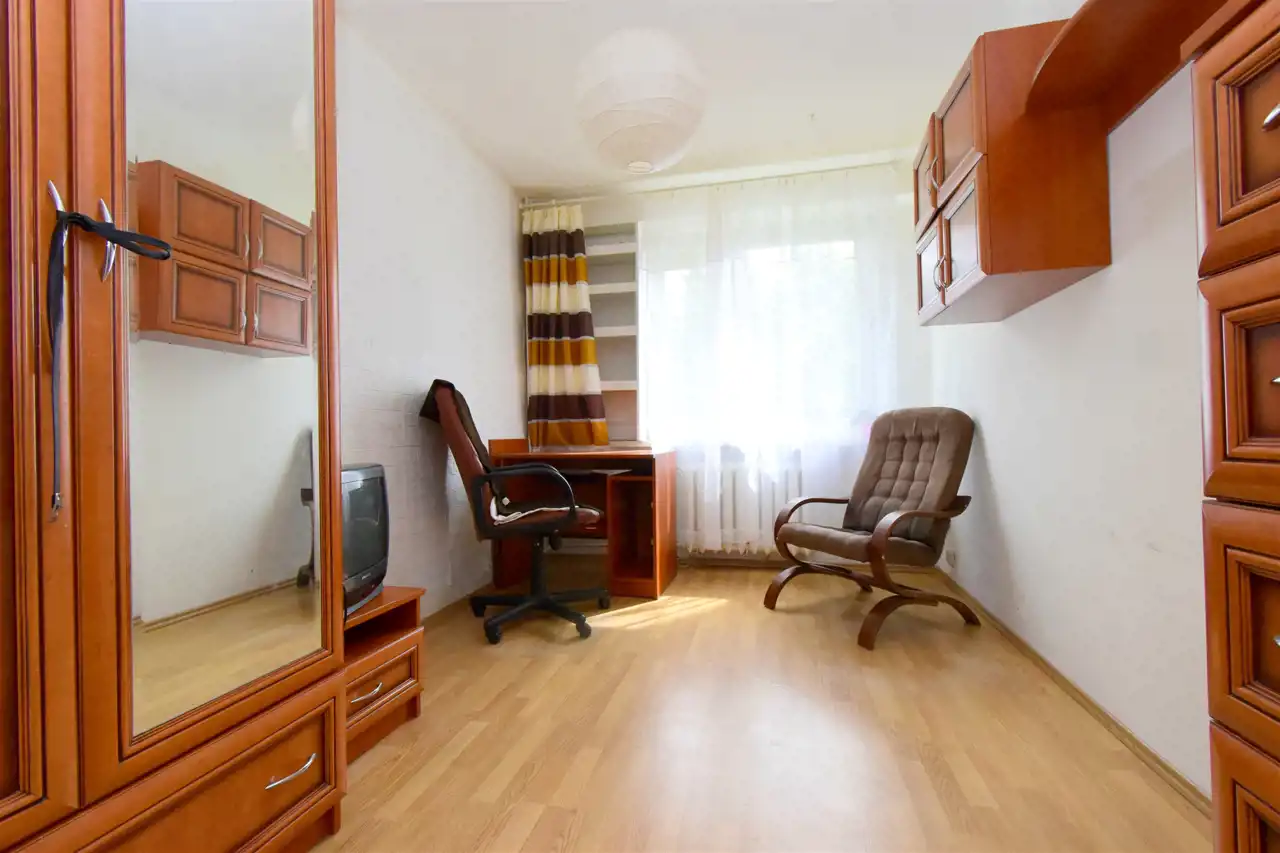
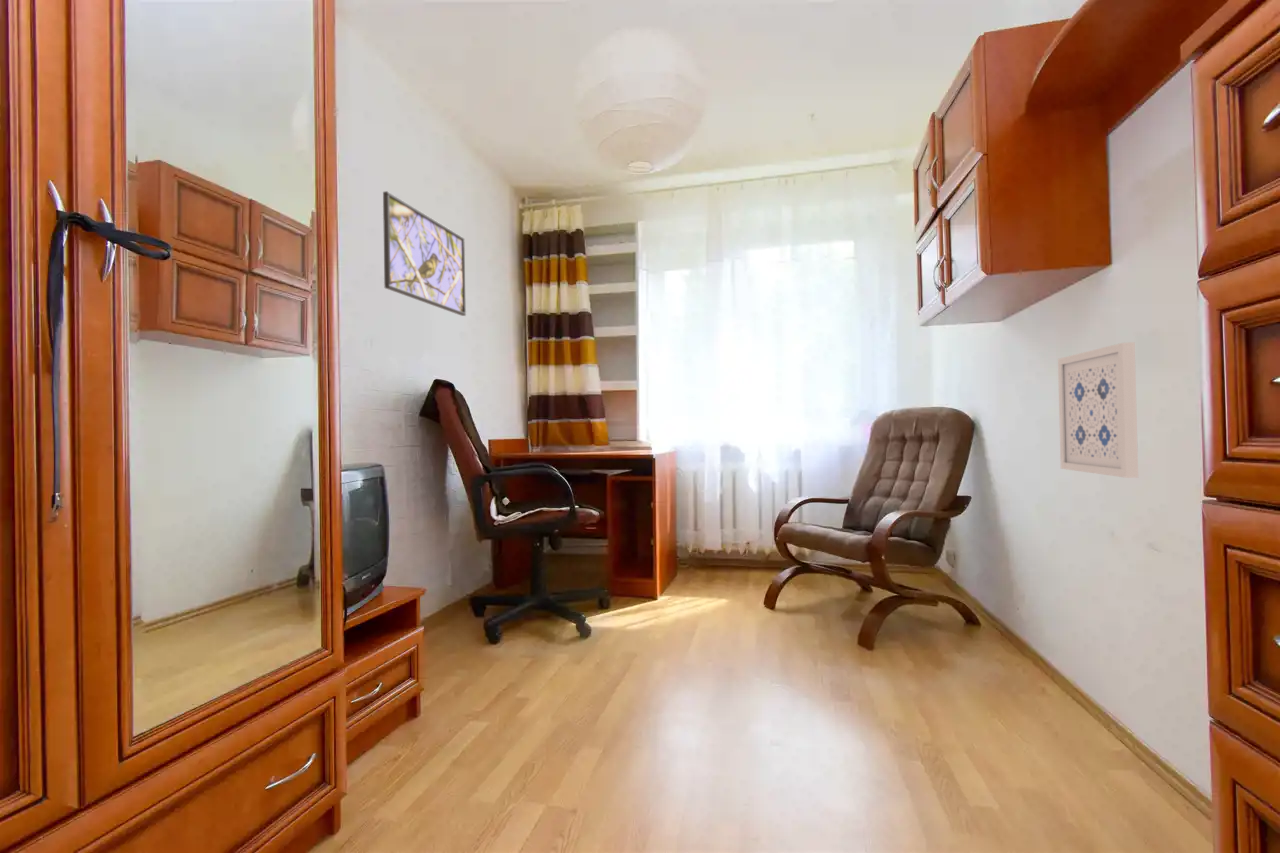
+ wall art [1057,341,1139,479]
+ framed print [382,190,467,317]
